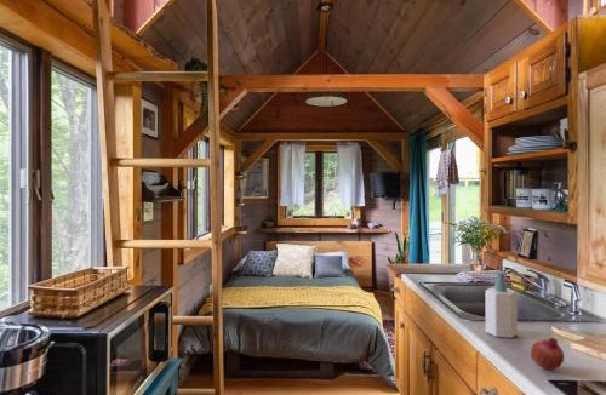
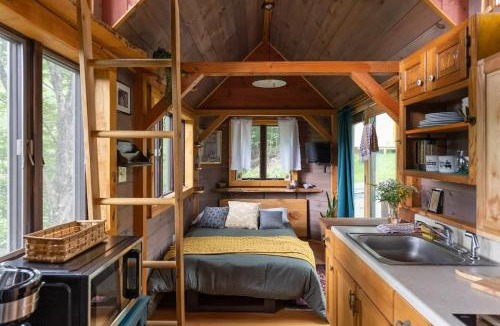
- soap bottle [485,270,519,339]
- fruit [530,337,565,371]
